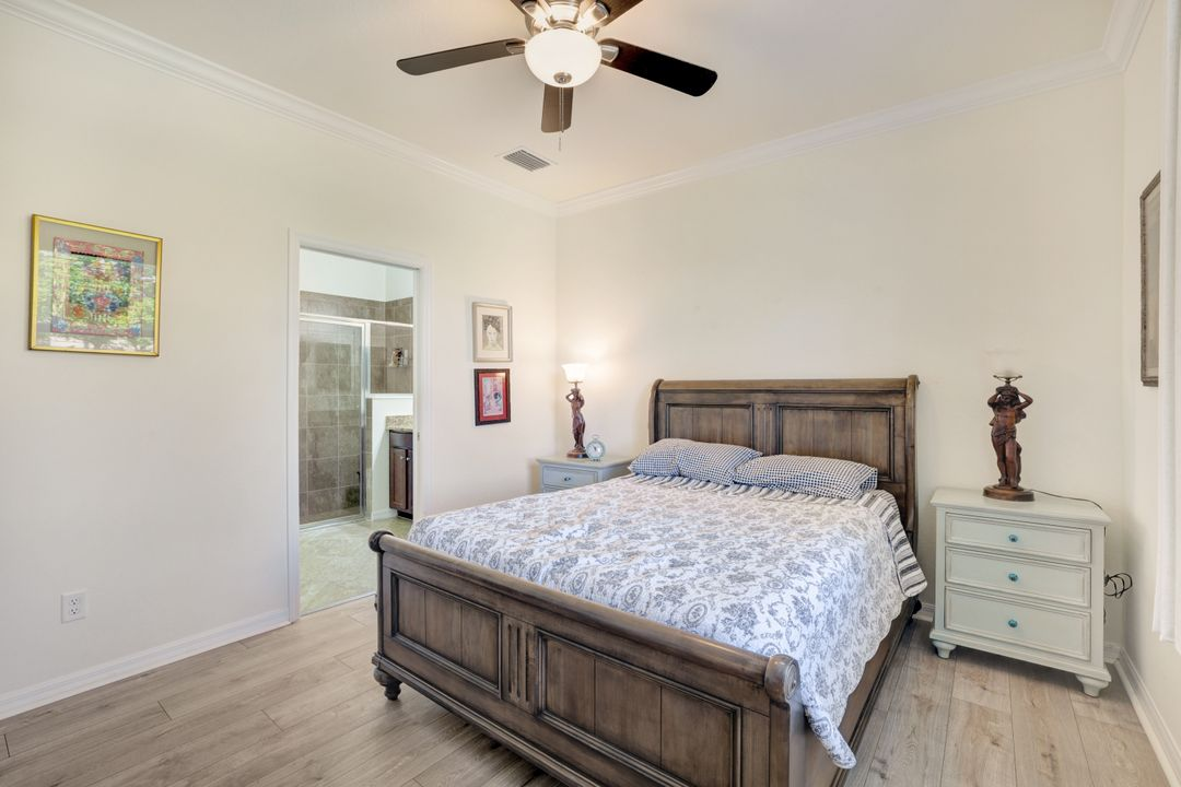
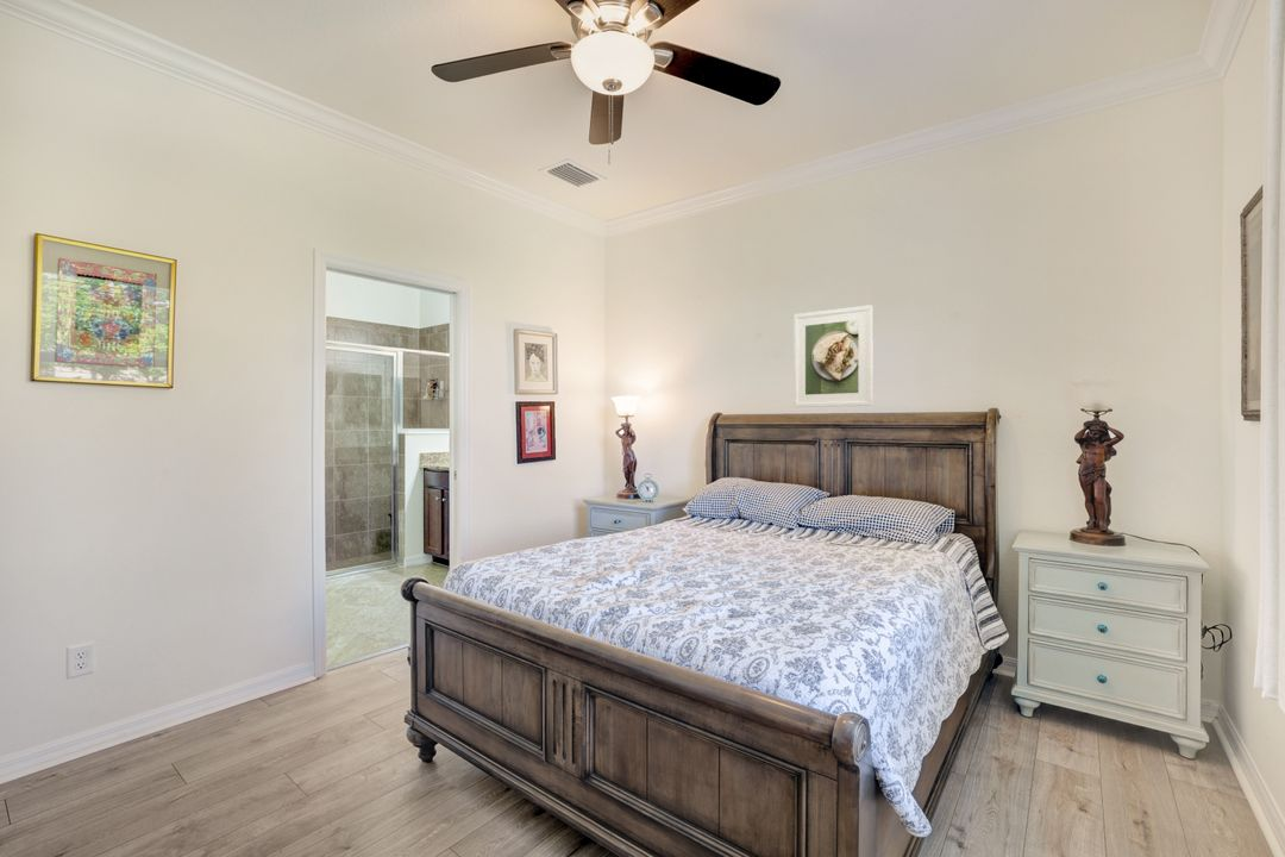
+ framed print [792,304,875,408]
